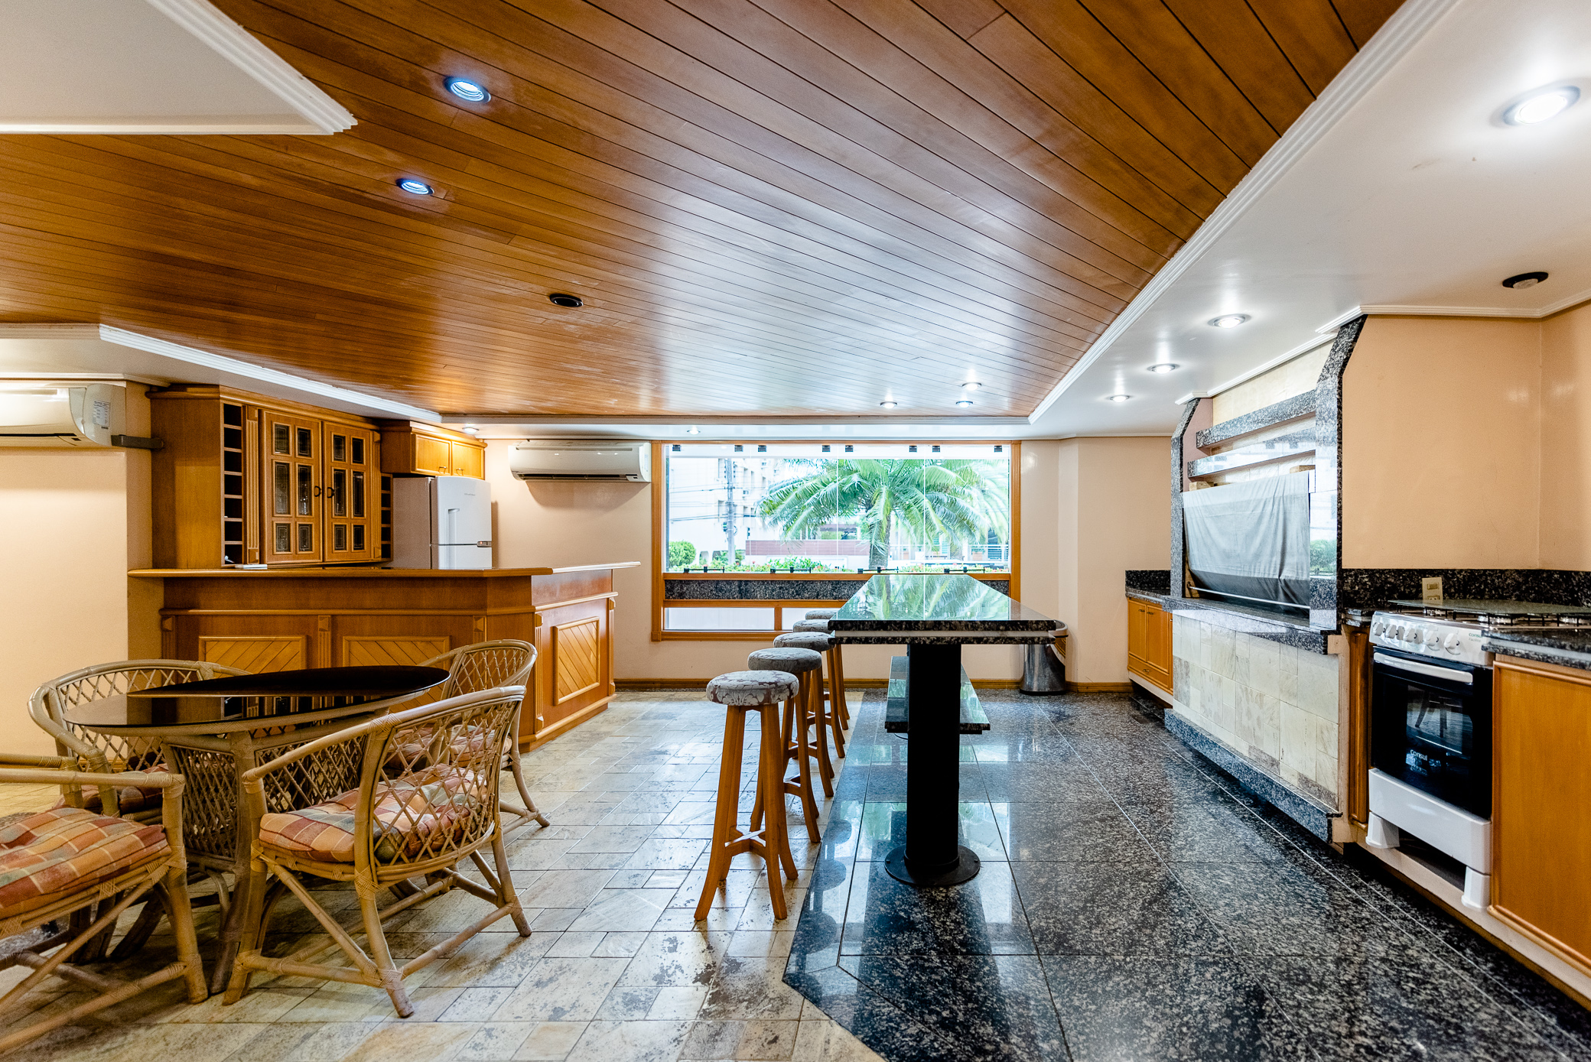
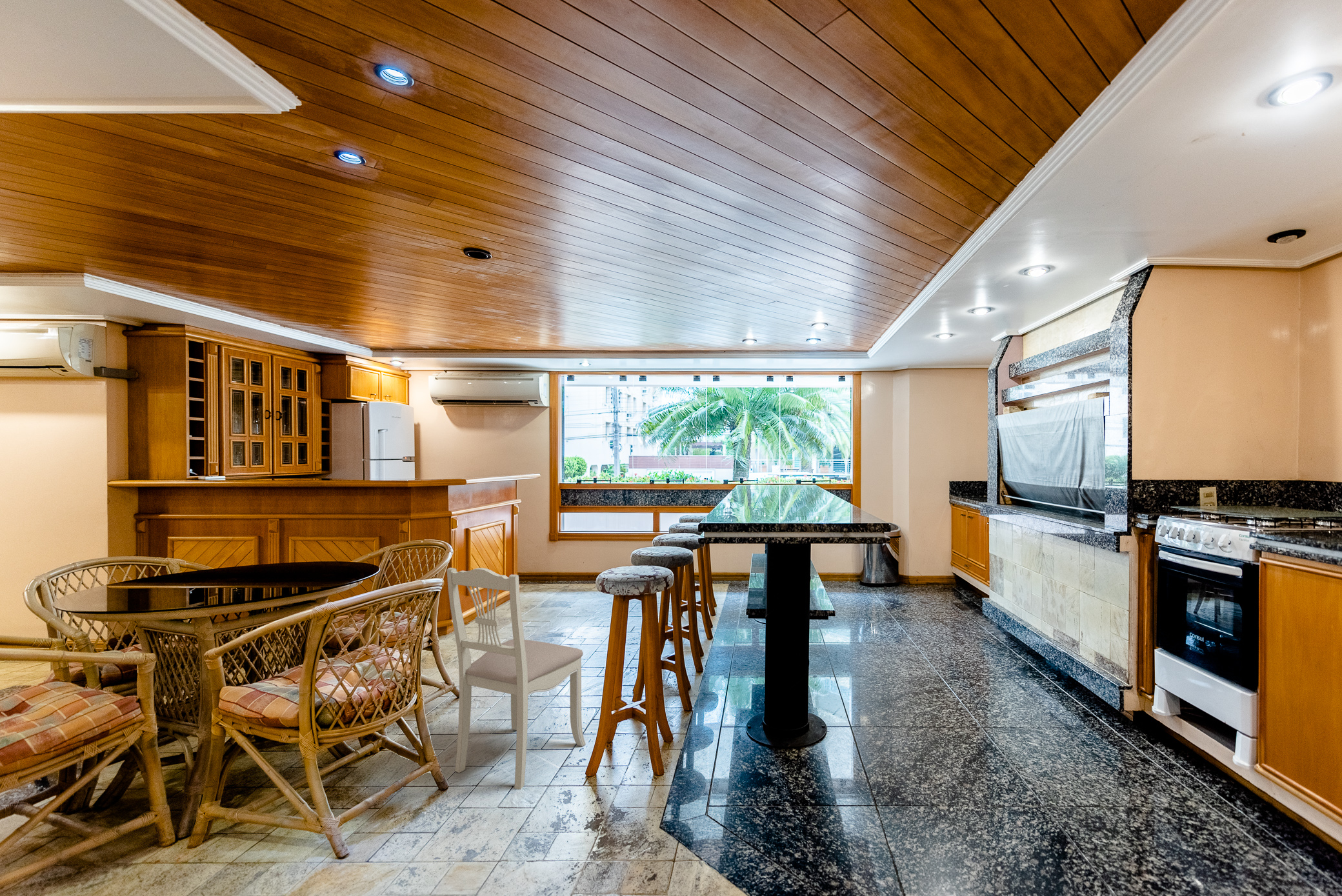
+ dining chair [446,567,586,790]
